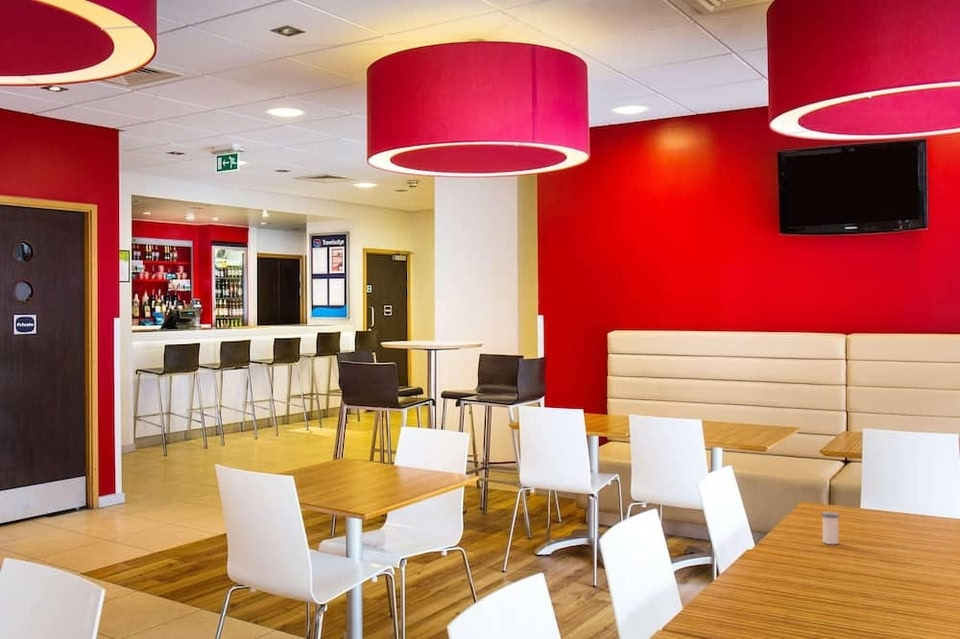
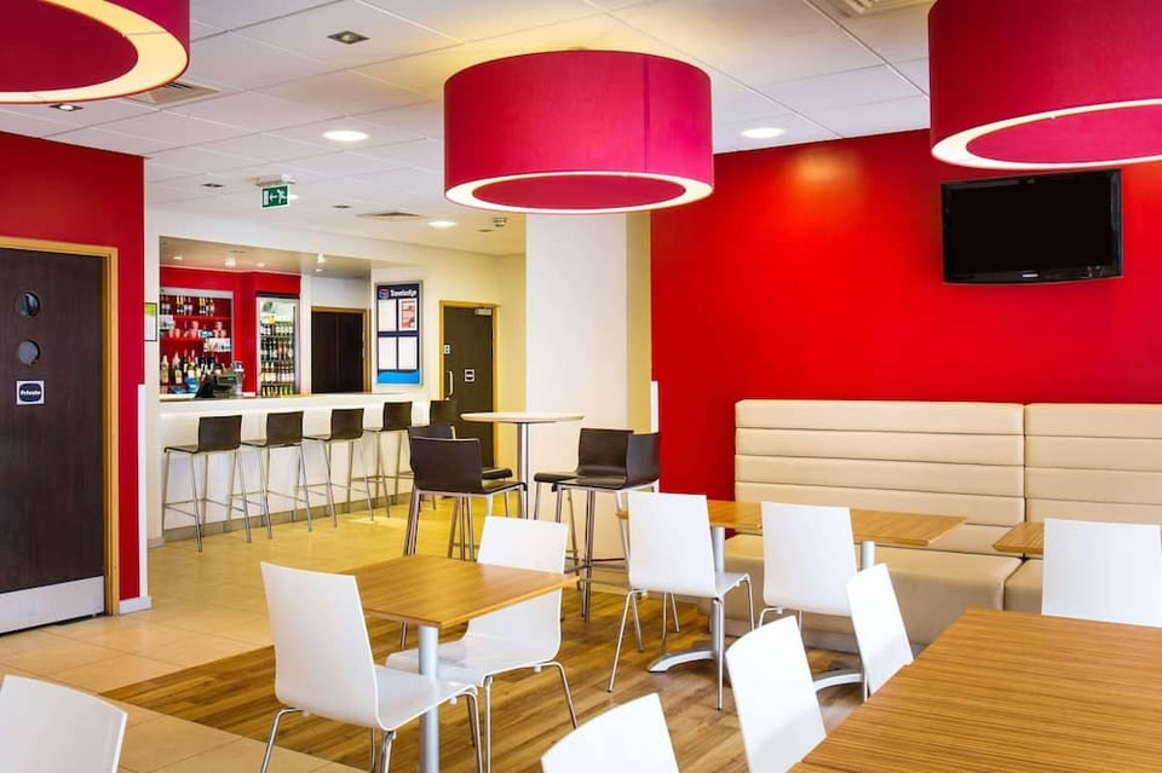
- salt shaker [821,511,840,545]
